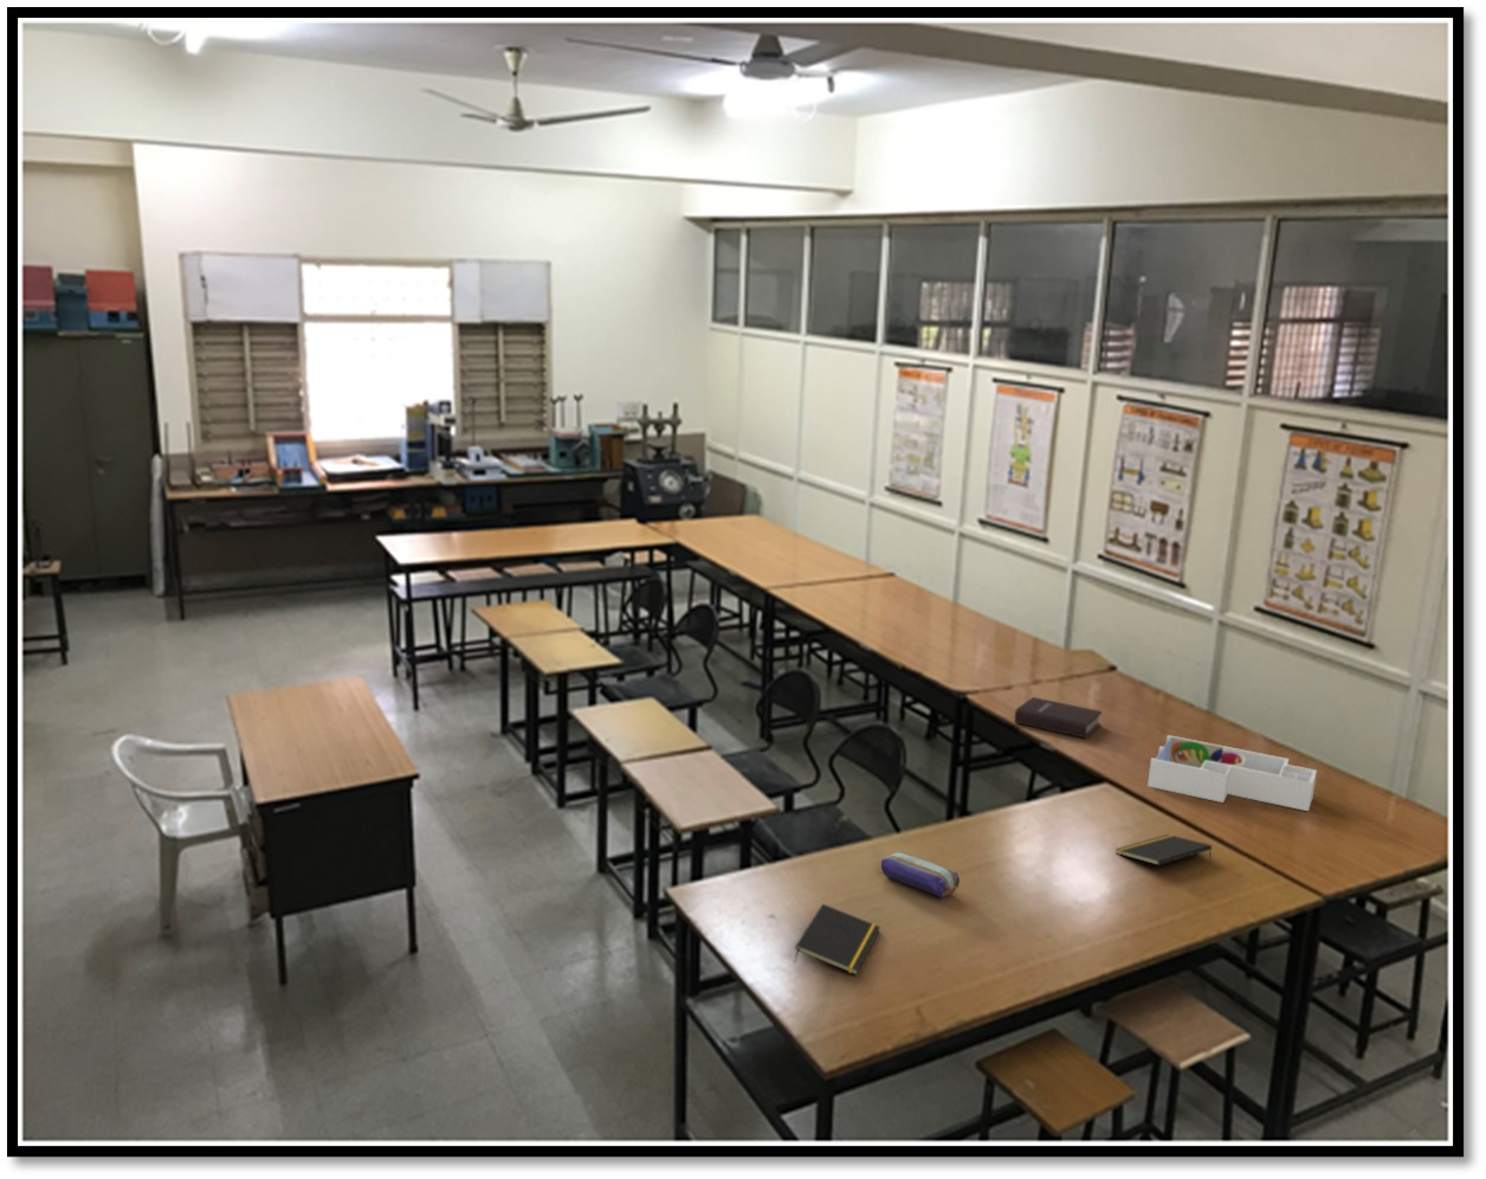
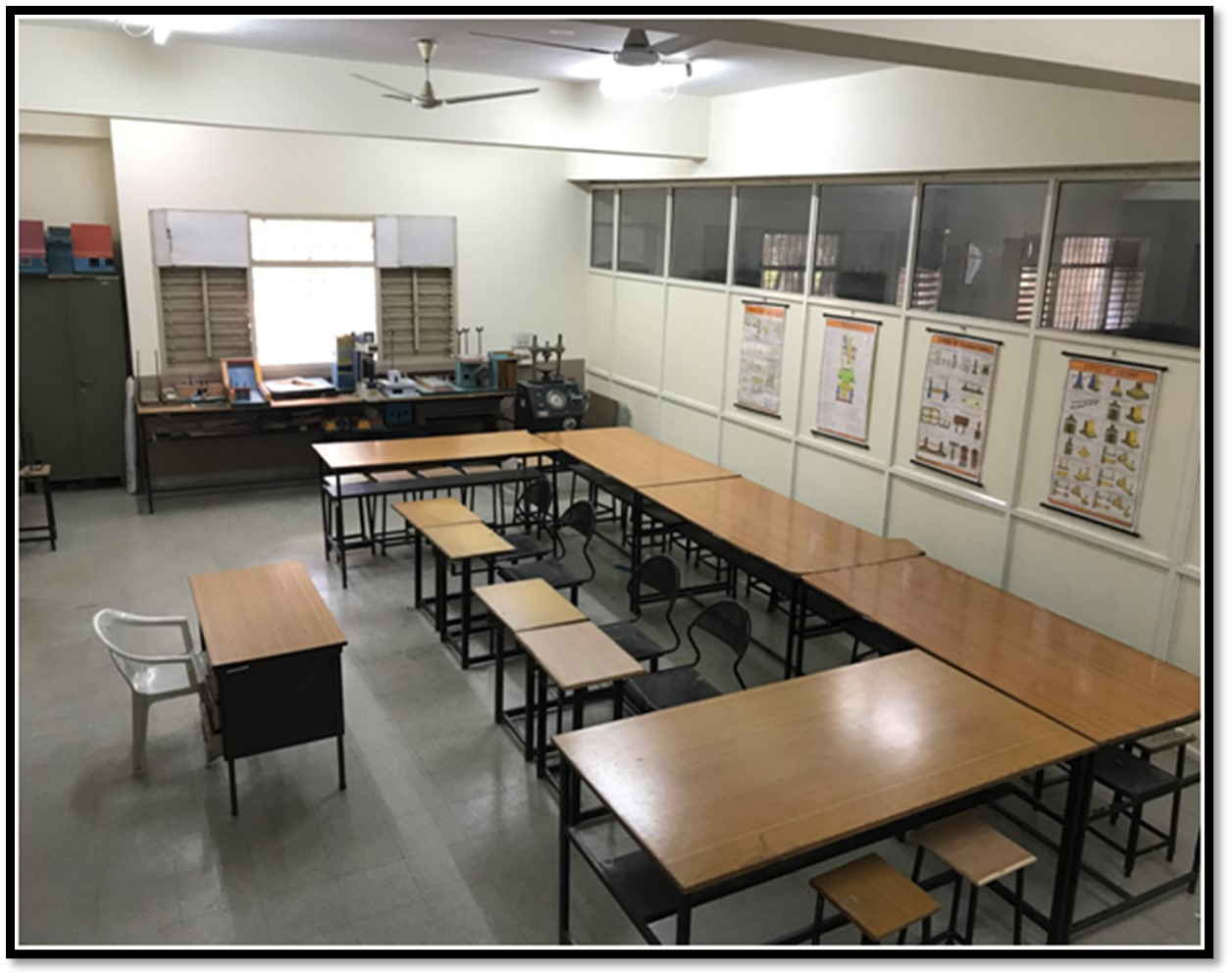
- book [1014,696,1102,740]
- pencil case [881,850,960,899]
- notepad [794,903,882,976]
- desk organizer [1146,734,1318,812]
- notepad [1114,834,1212,866]
